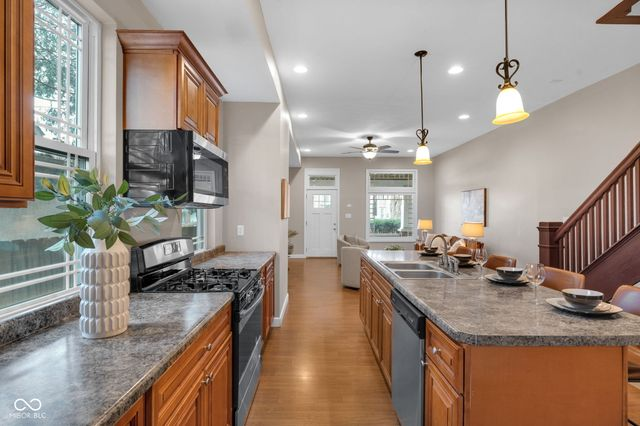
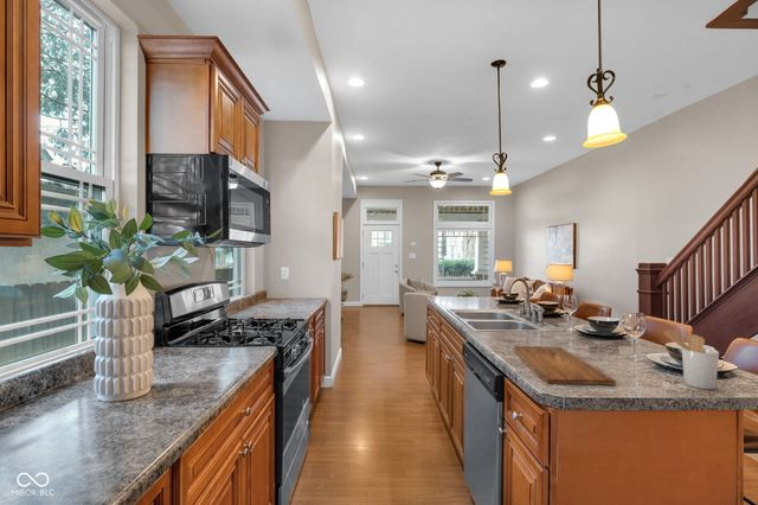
+ cutting board [513,345,617,385]
+ utensil holder [662,330,720,390]
